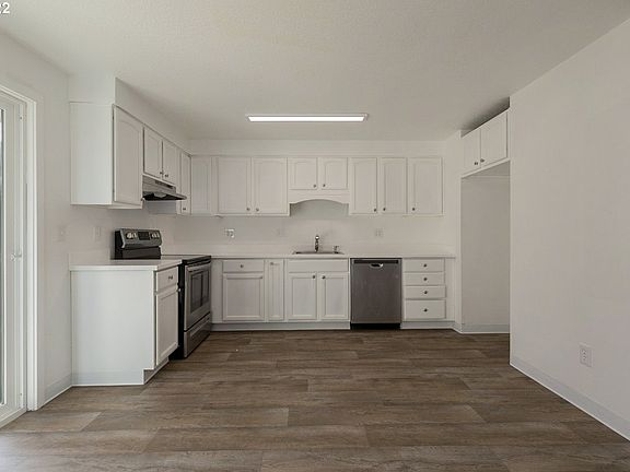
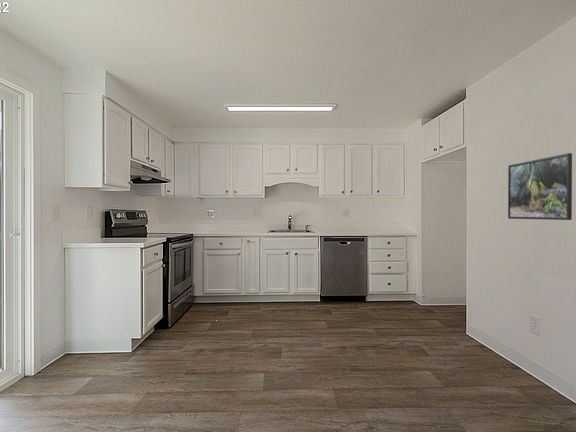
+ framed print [507,152,573,221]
